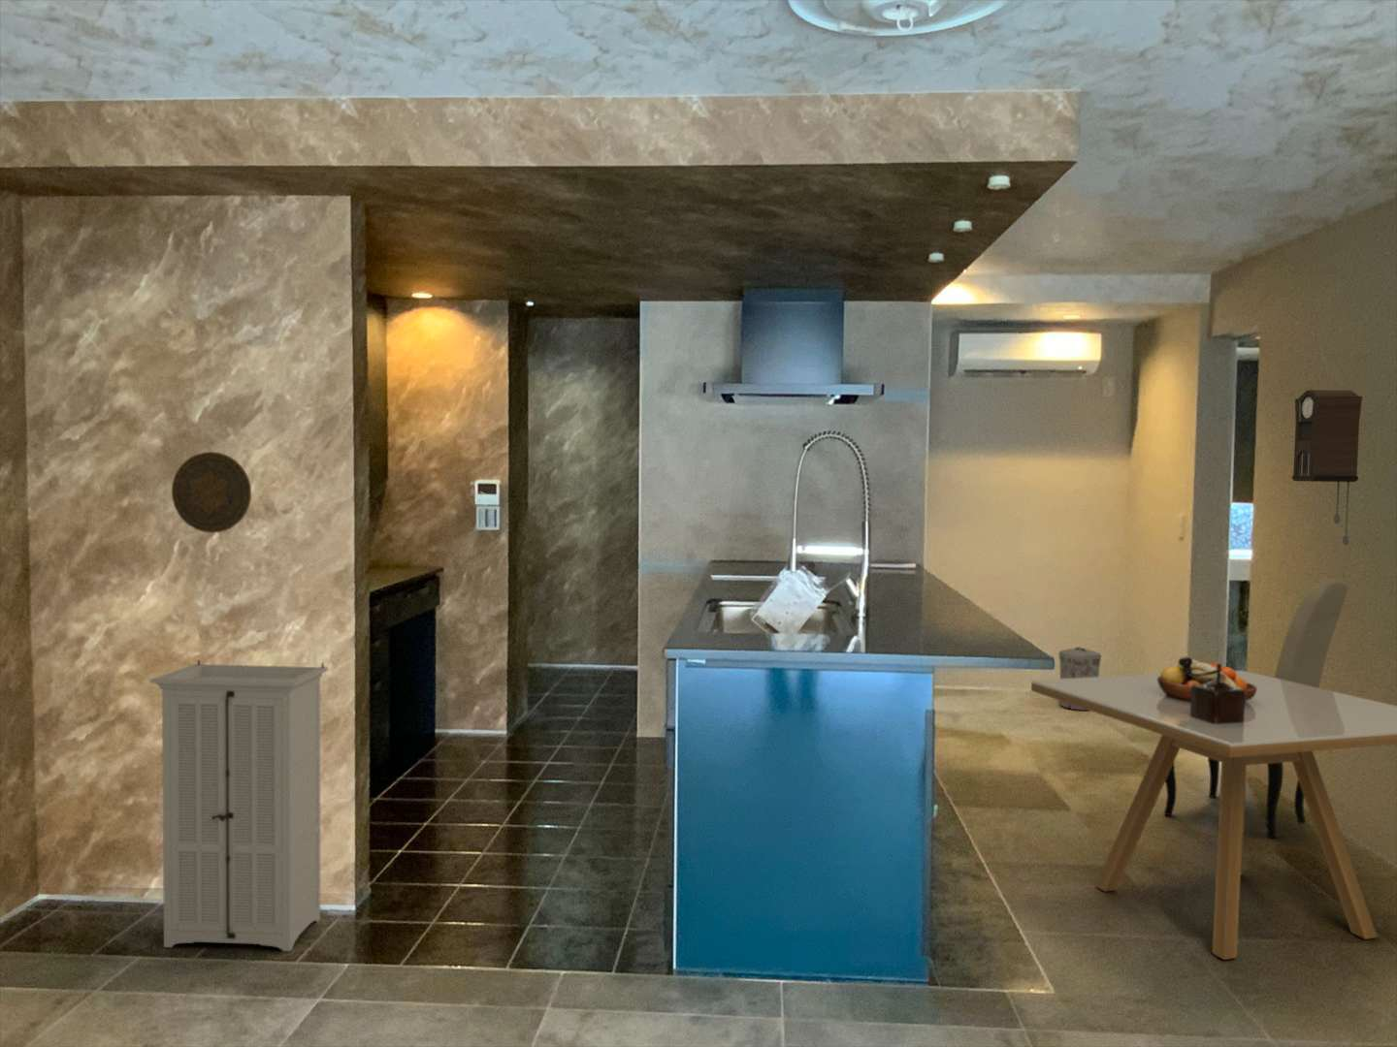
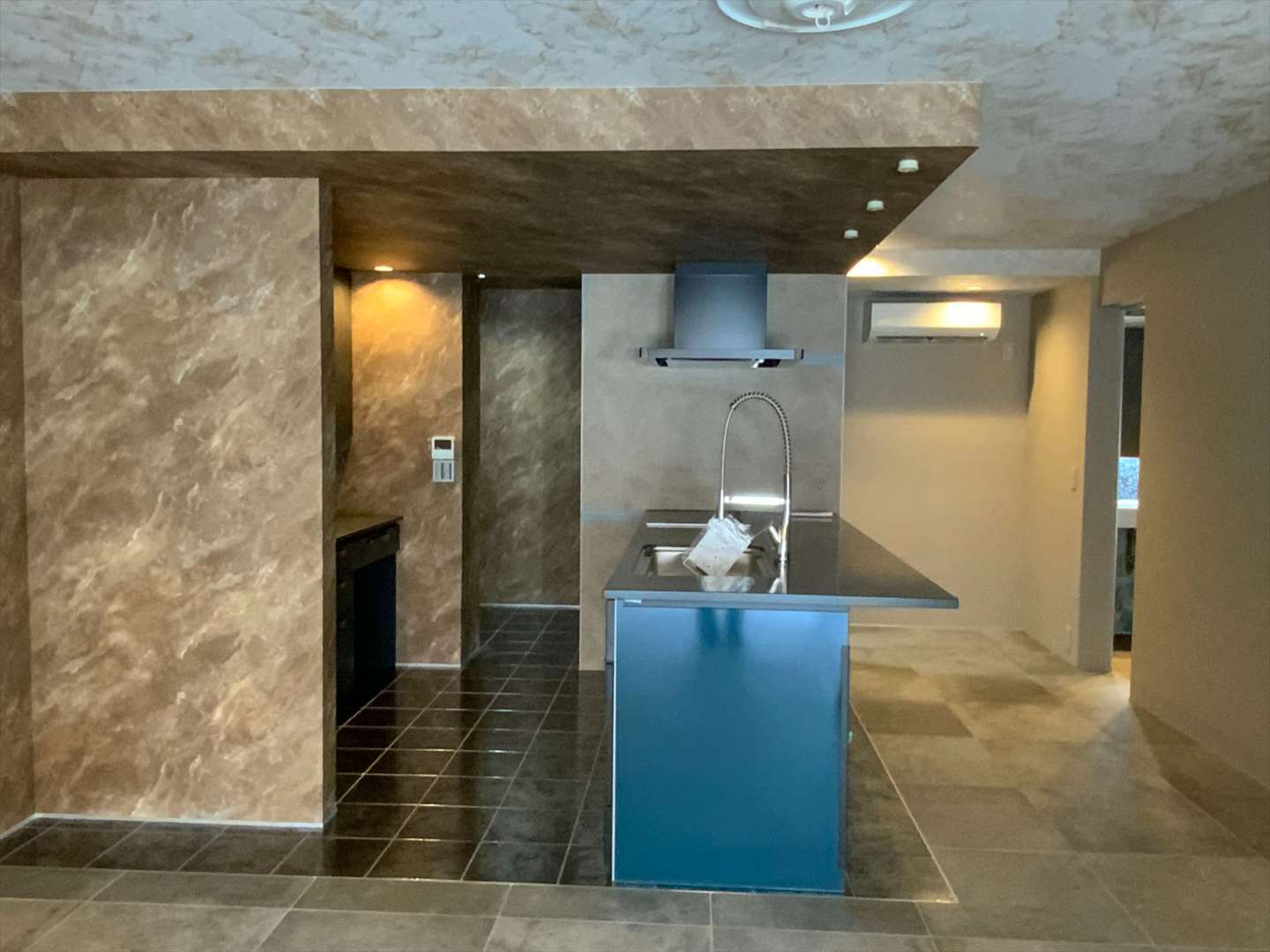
- trash can [1057,647,1102,712]
- dining chair [1163,578,1349,838]
- pendulum clock [1291,388,1363,545]
- fruit bowl [1157,659,1256,702]
- dining table [1031,669,1397,961]
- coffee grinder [1177,655,1245,724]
- storage cabinet [150,659,329,952]
- decorative plate [170,451,252,534]
